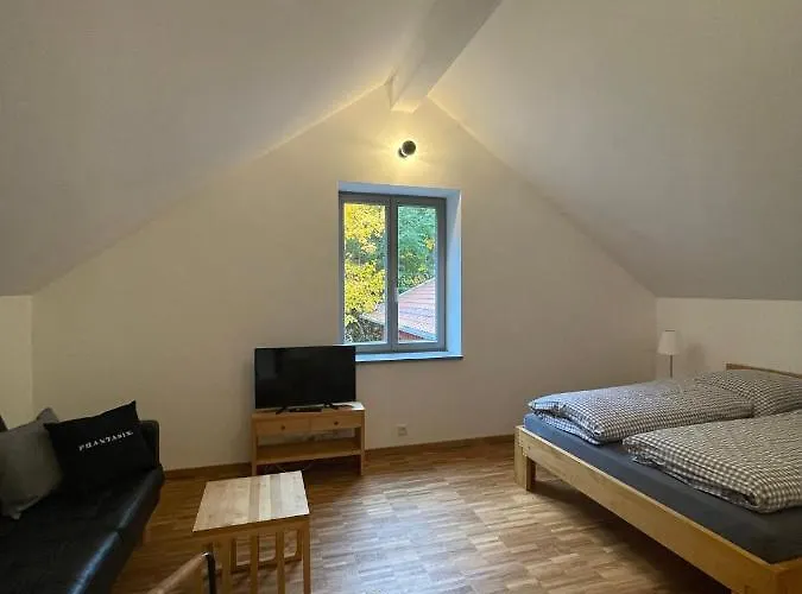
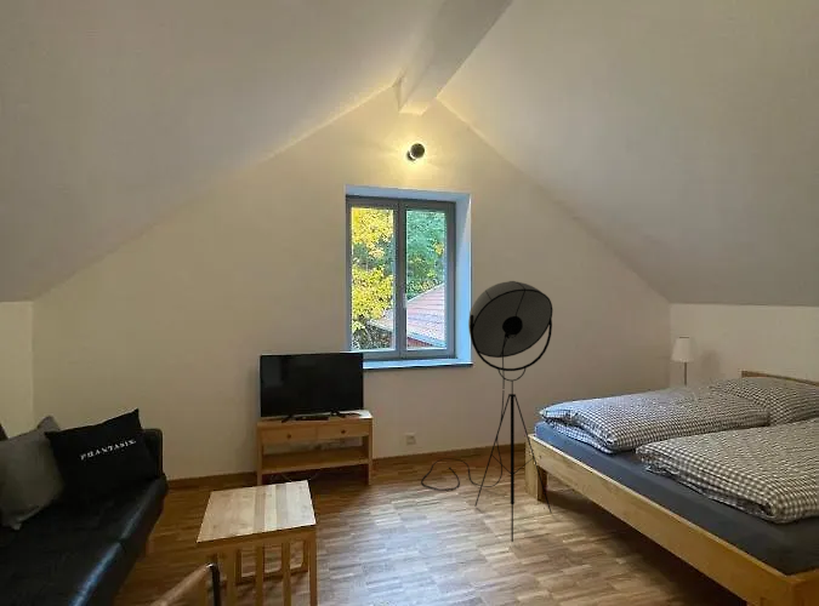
+ floor lamp [420,280,553,543]
